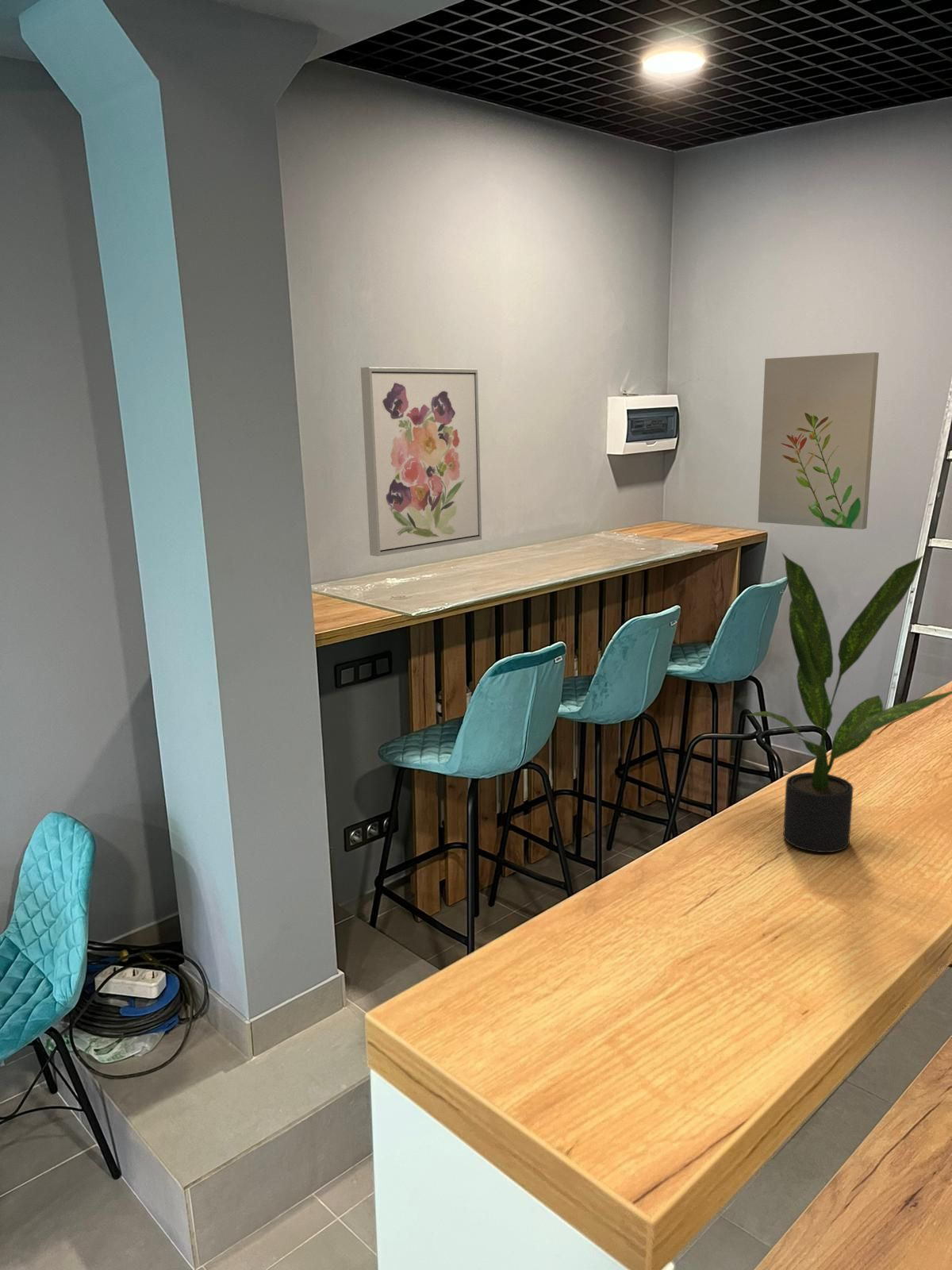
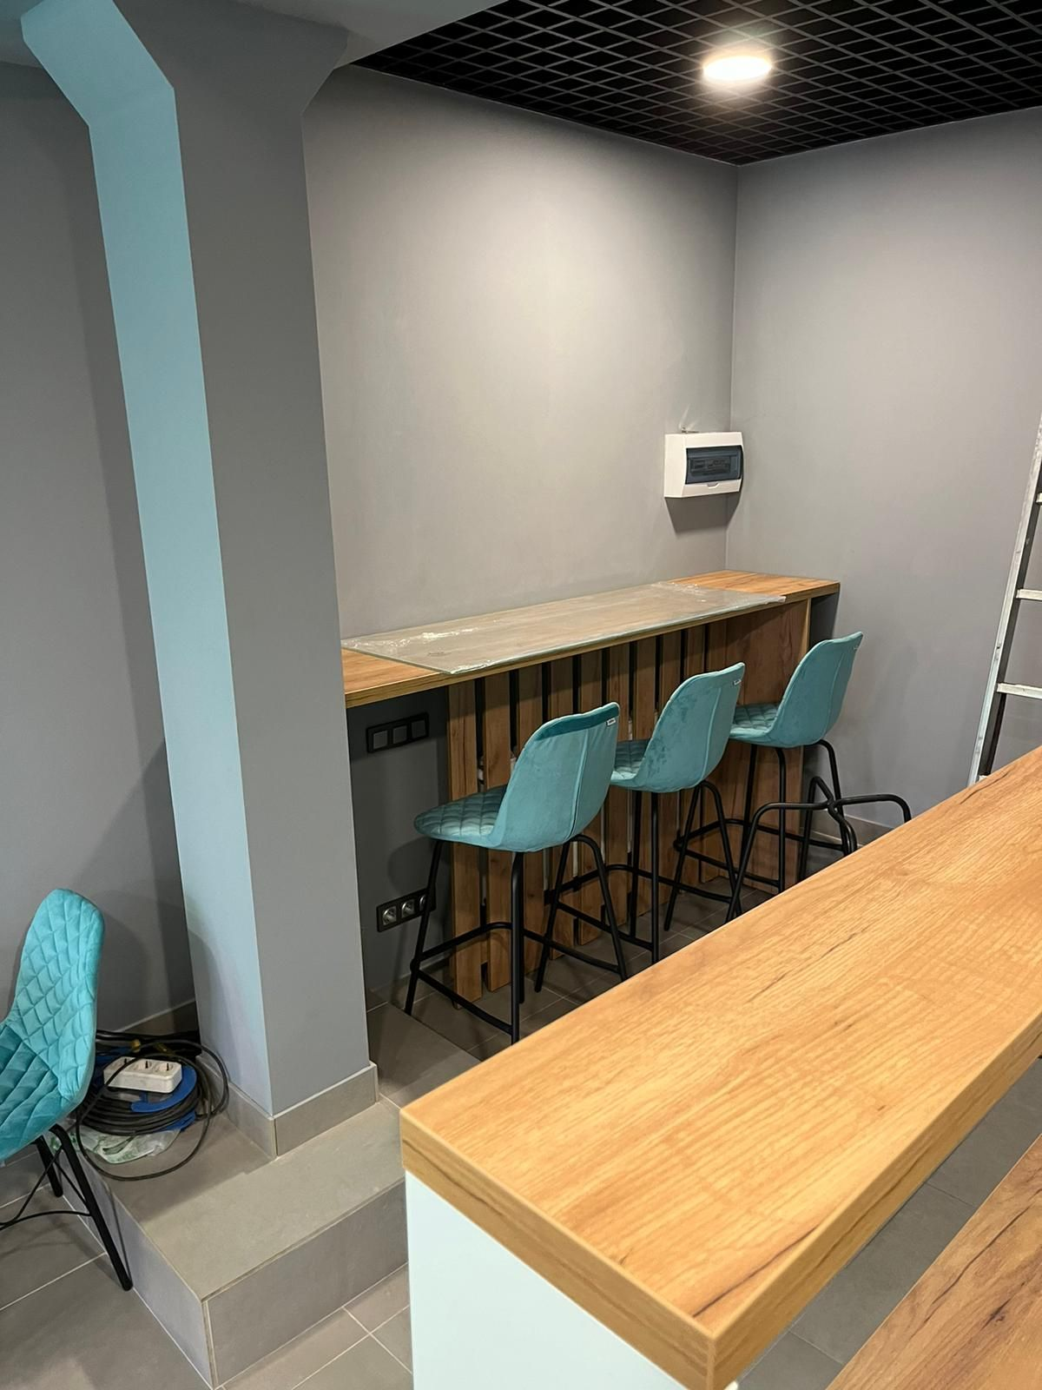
- wall art [757,352,880,530]
- potted plant [745,551,952,853]
- wall art [360,367,482,557]
